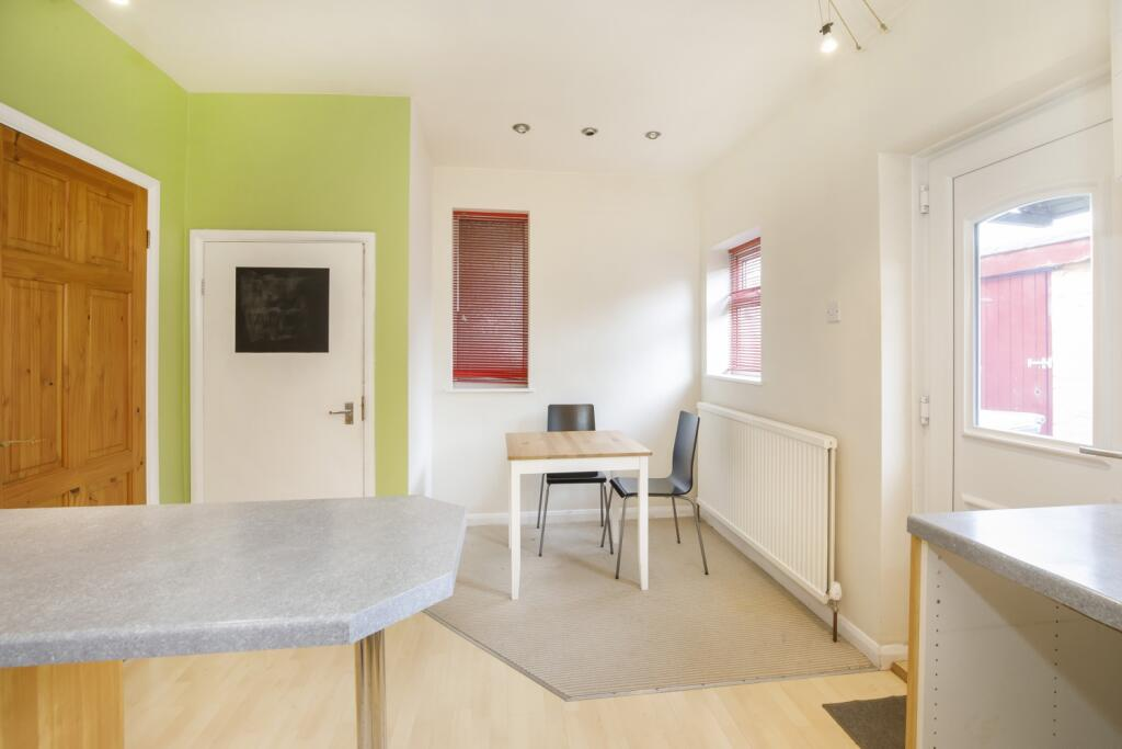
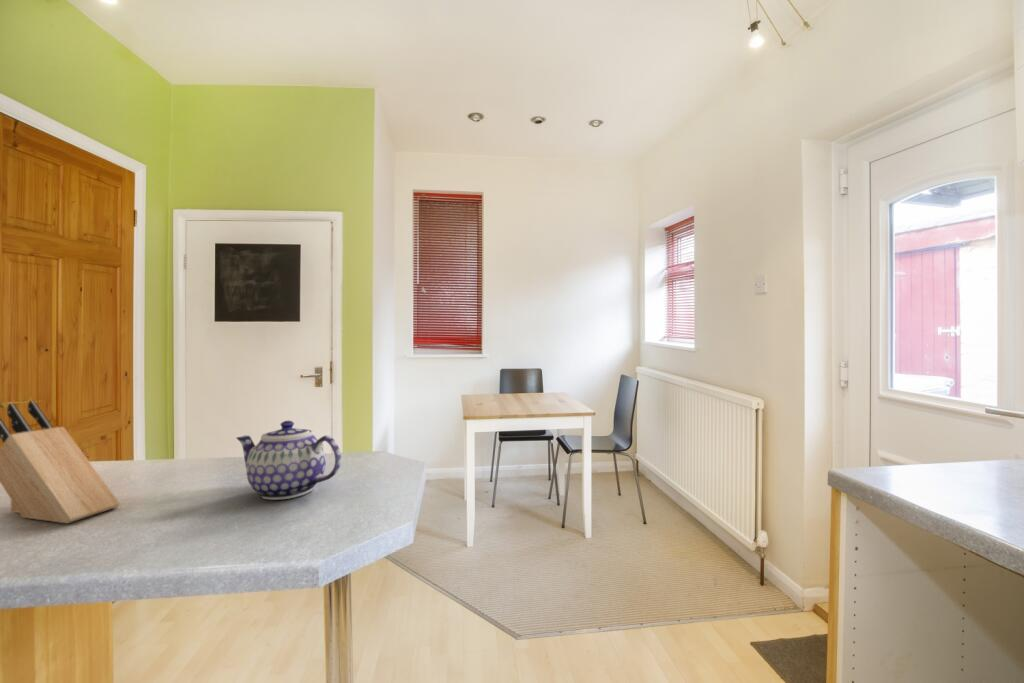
+ knife block [0,400,121,524]
+ teapot [236,420,342,501]
